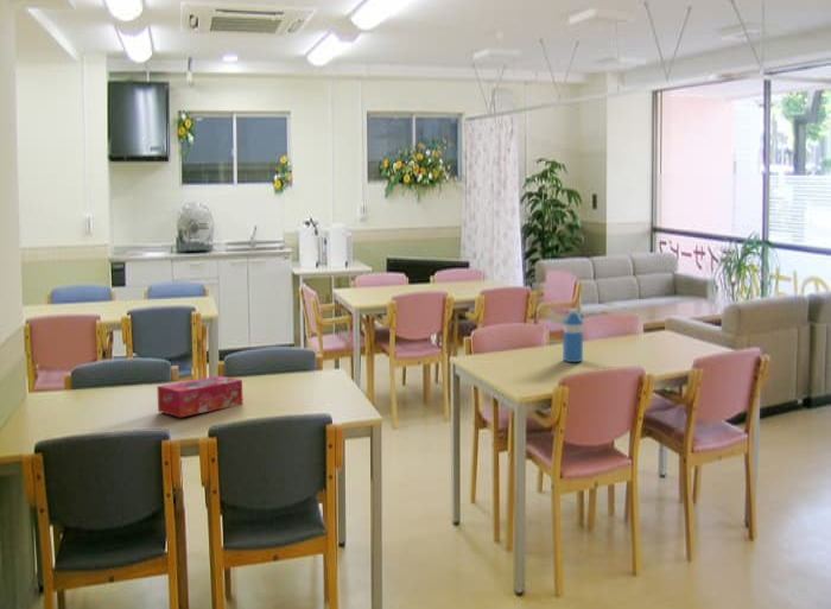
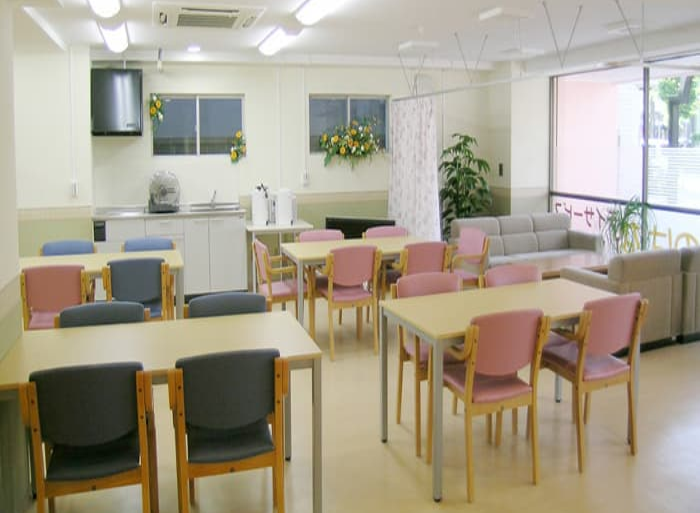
- tissue box [156,375,243,418]
- water bottle [562,307,584,363]
